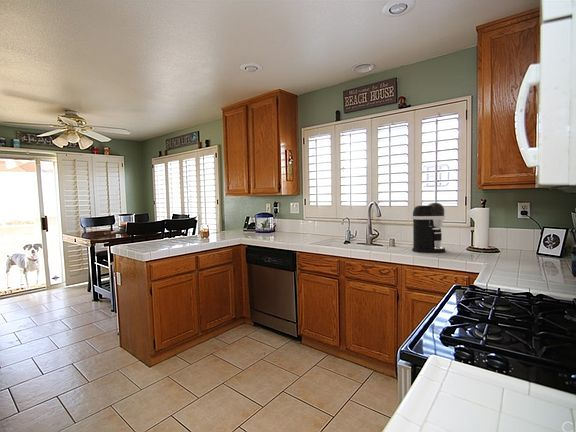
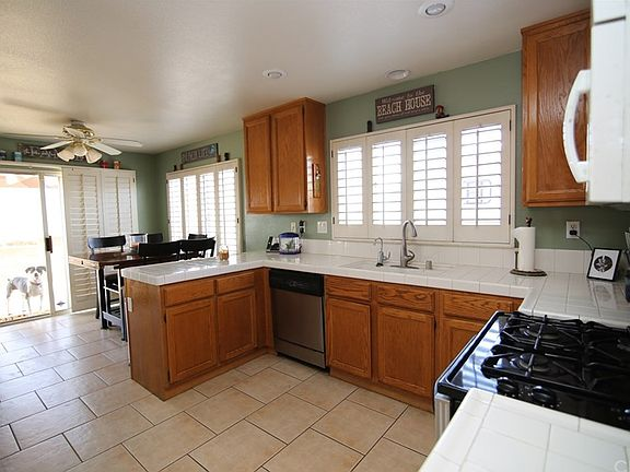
- coffee maker [411,202,446,253]
